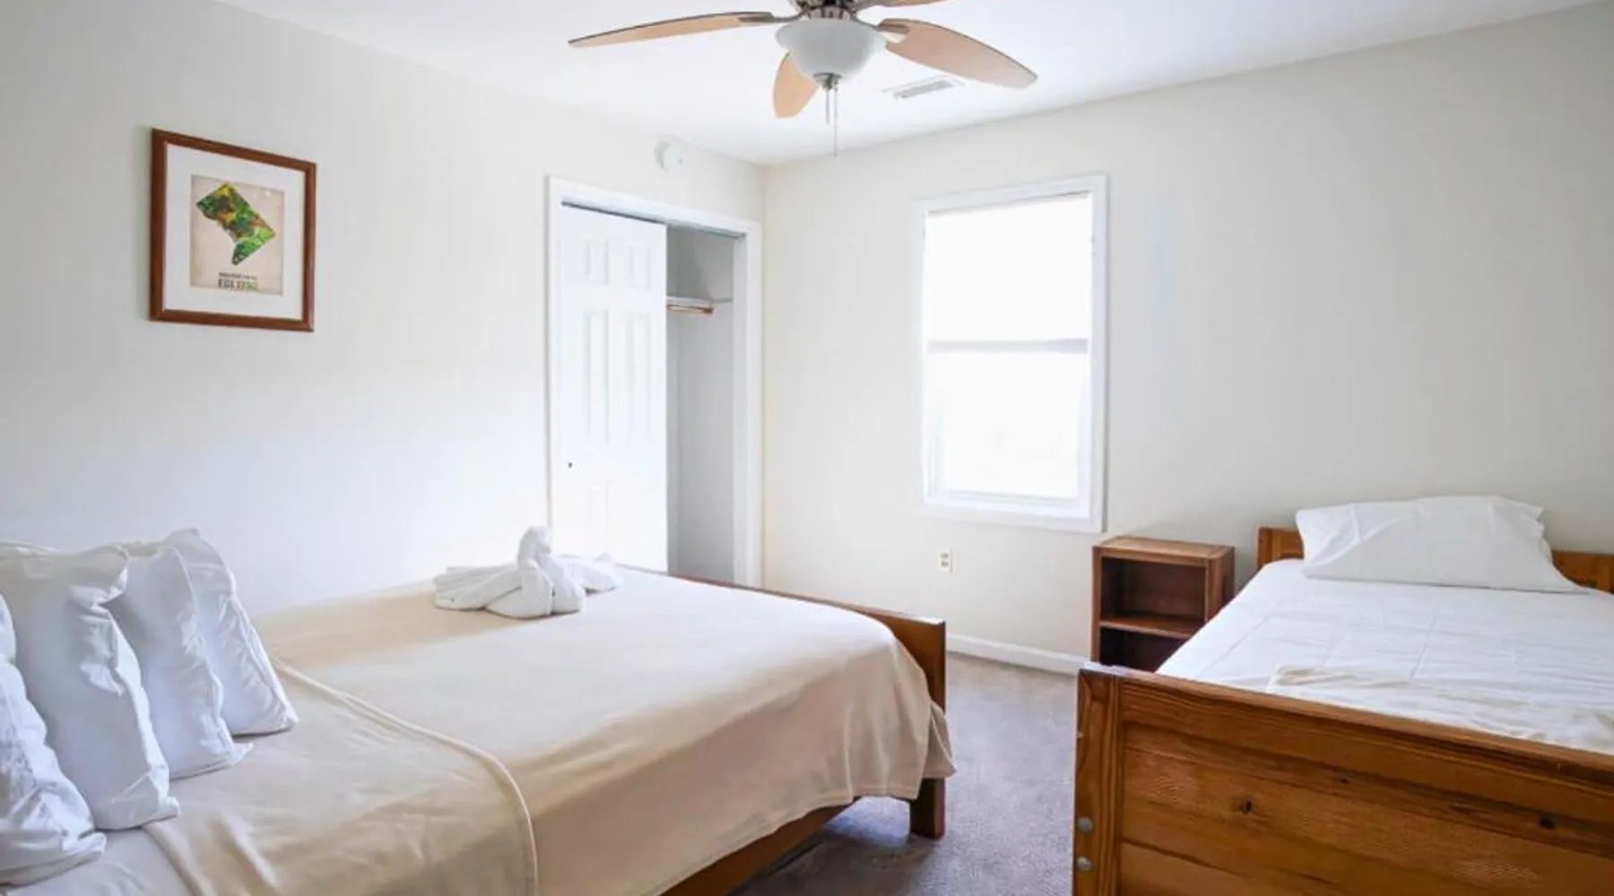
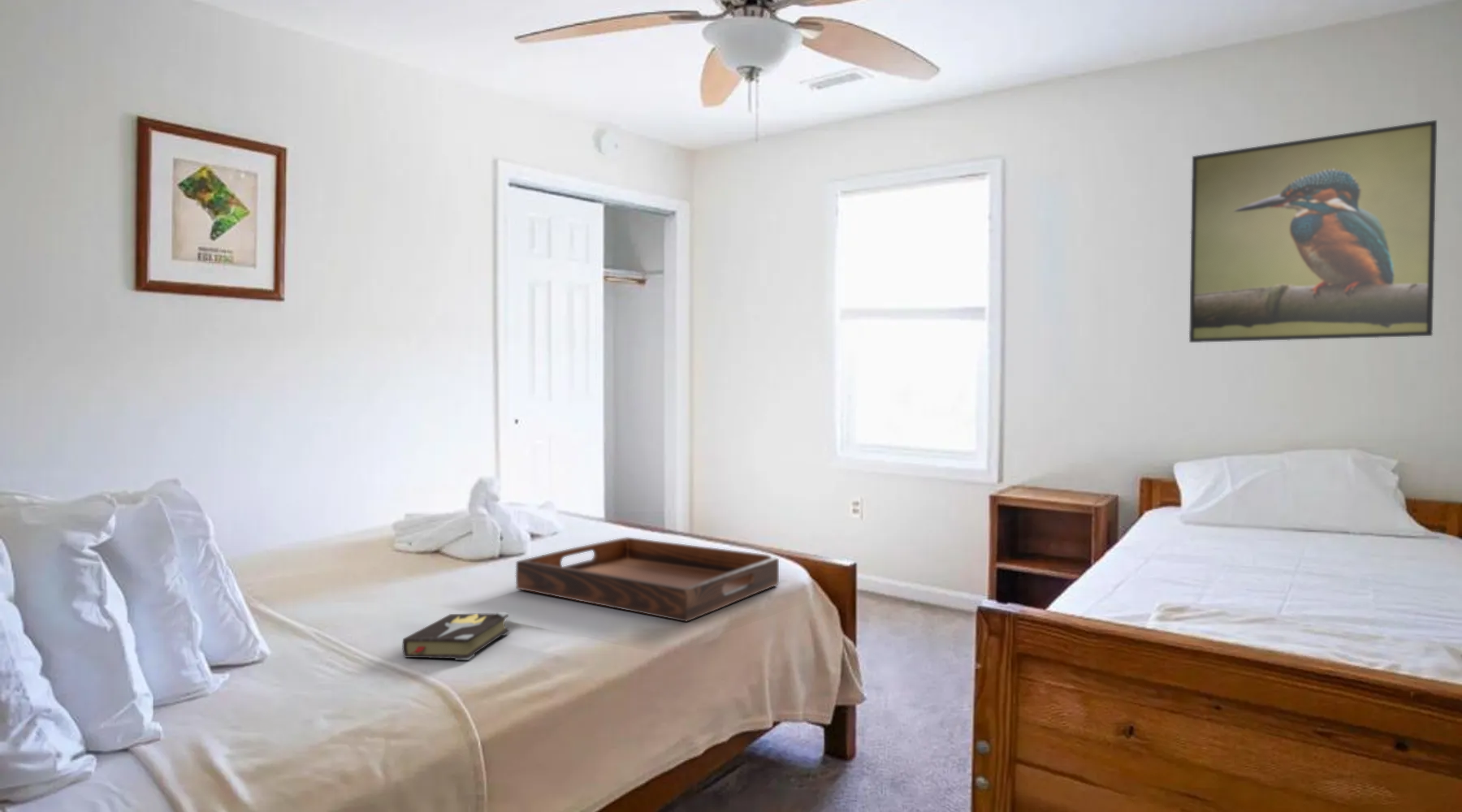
+ serving tray [515,537,780,623]
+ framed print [1188,119,1438,343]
+ hardback book [401,611,510,661]
